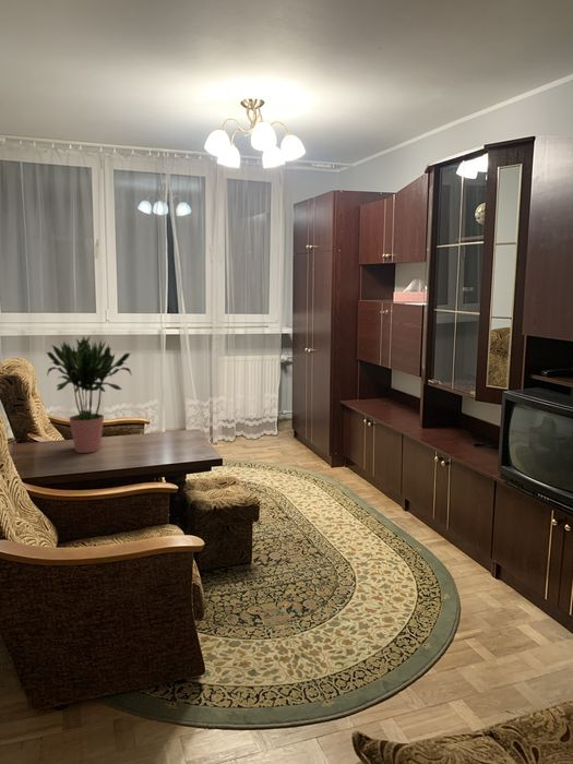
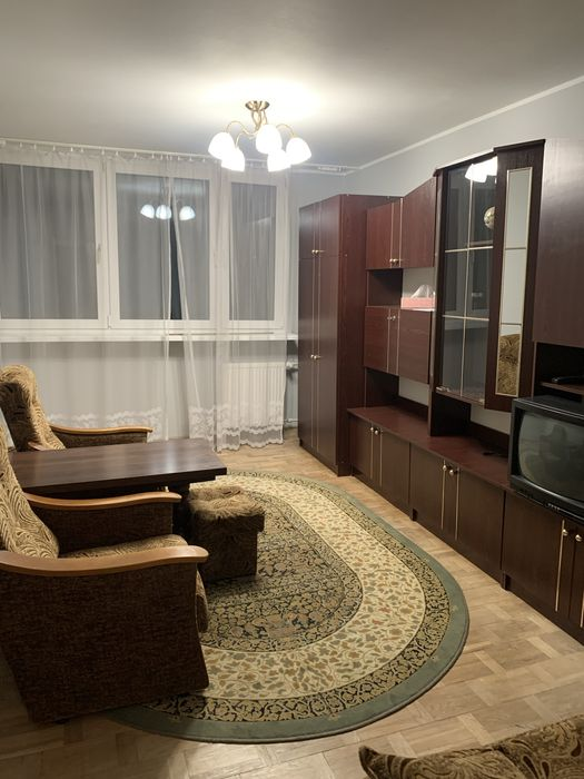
- potted plant [46,335,132,454]
